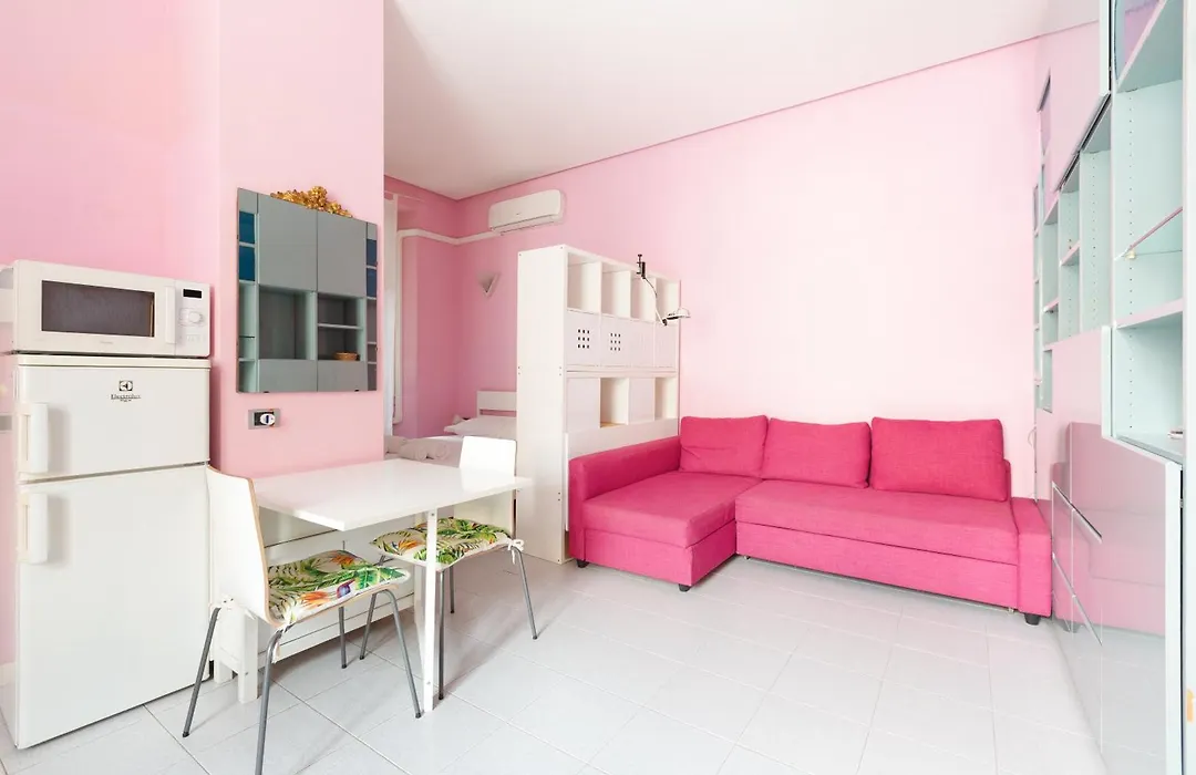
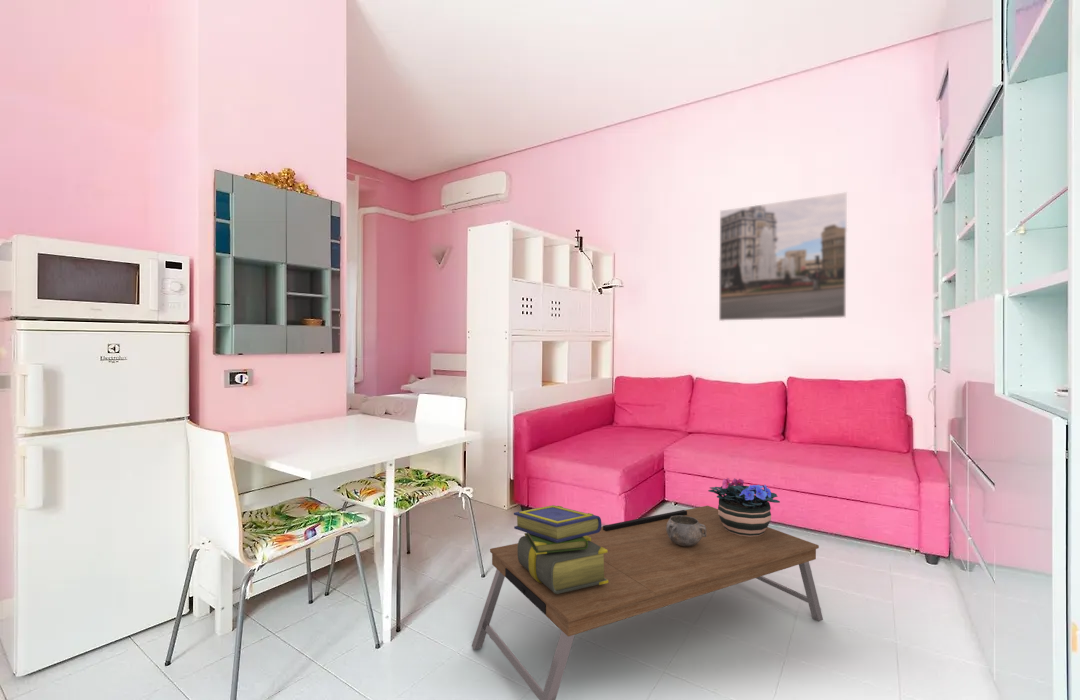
+ coffee table [471,505,824,700]
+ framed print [718,191,848,322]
+ stack of books [513,504,608,594]
+ potted flower [707,477,781,537]
+ decorative bowl [666,515,706,547]
